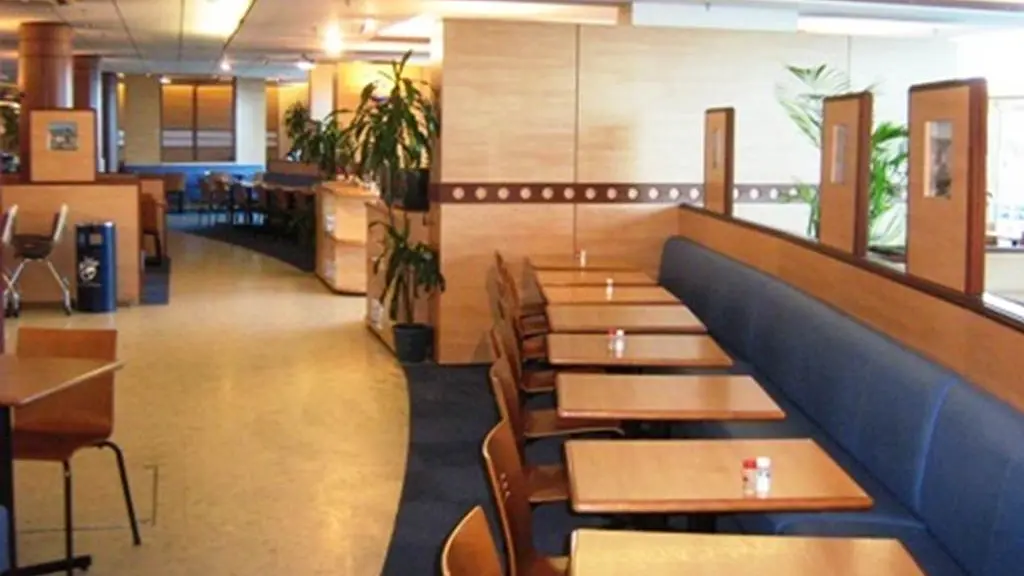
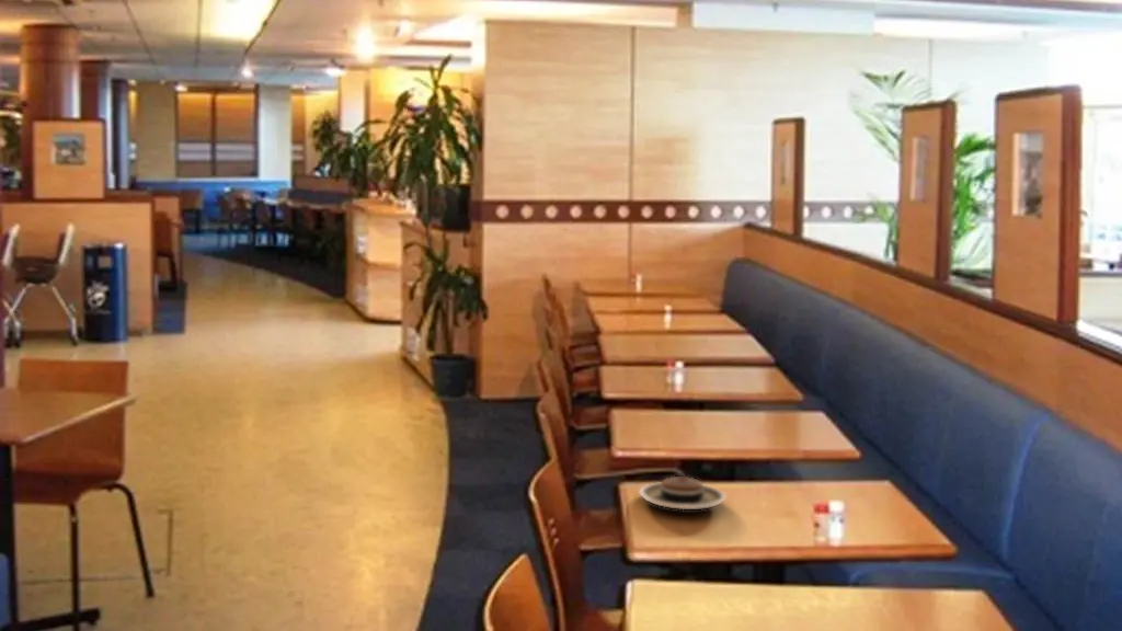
+ plate [638,475,728,510]
